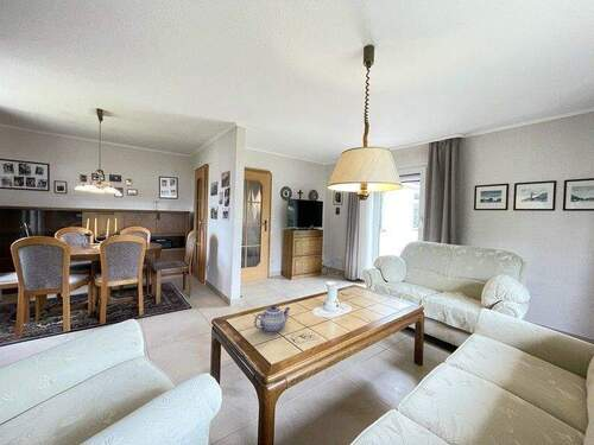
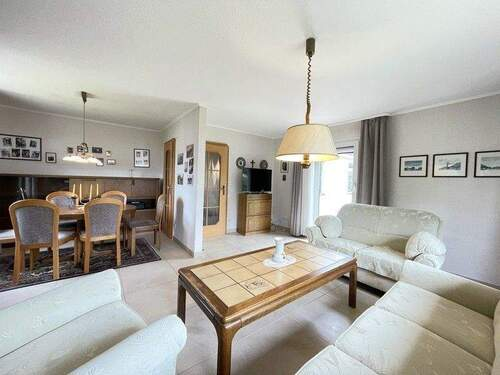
- teapot [253,304,291,335]
